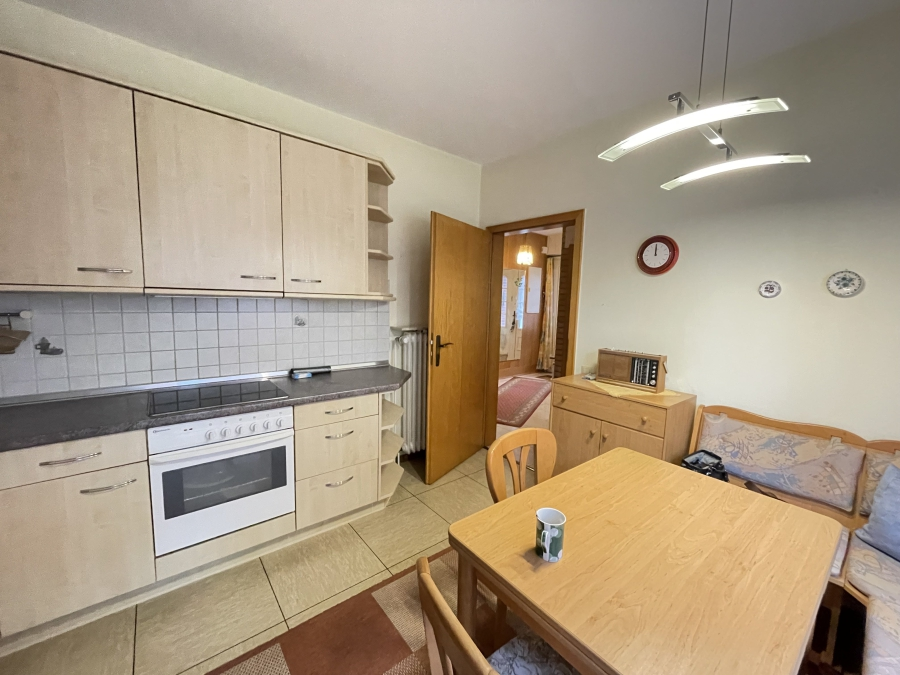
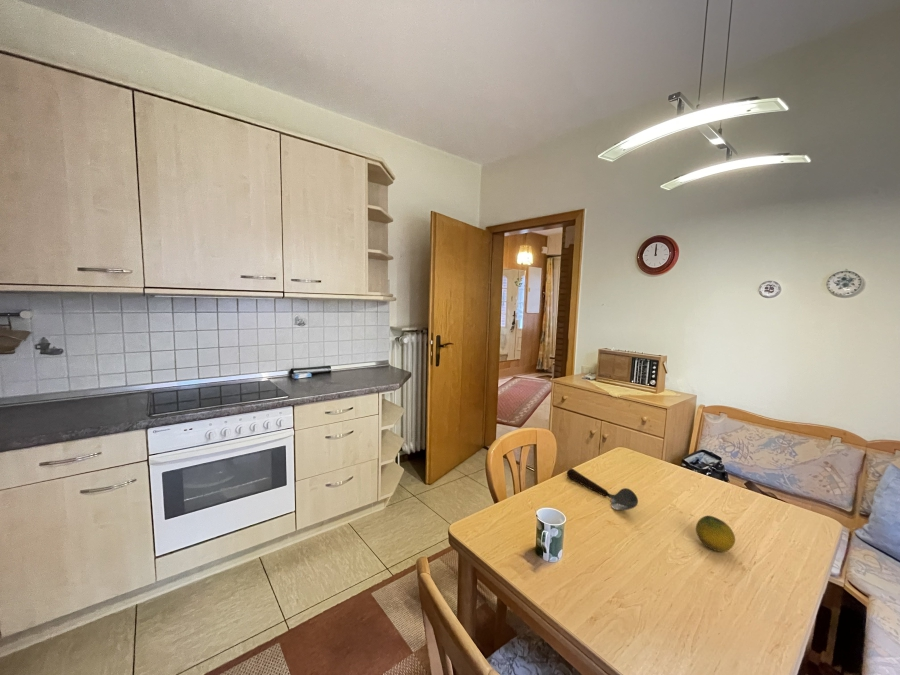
+ fruit [695,515,736,553]
+ spoon [566,467,639,511]
